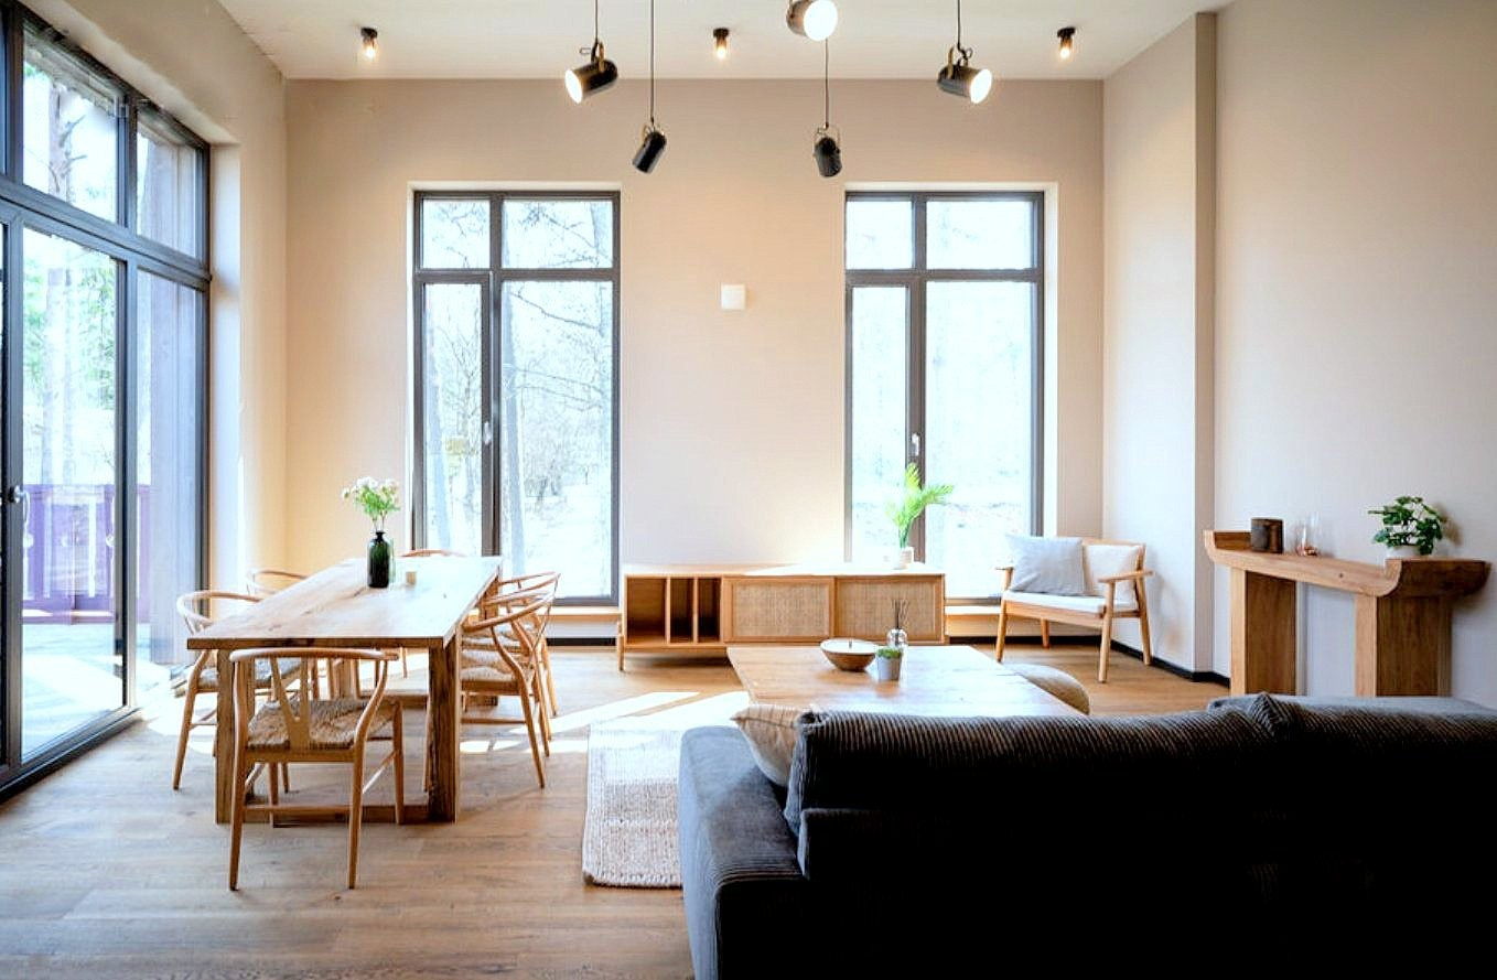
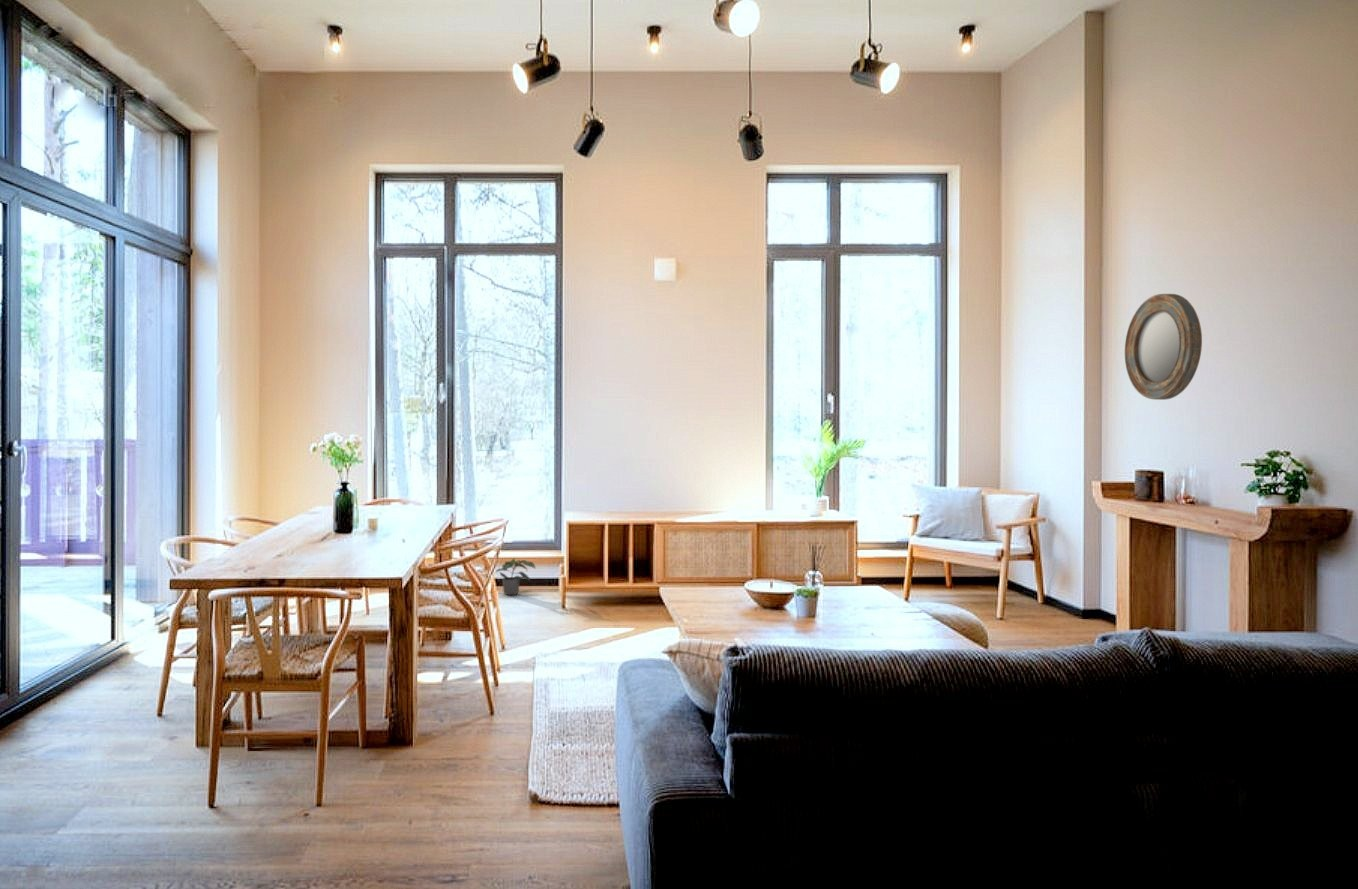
+ home mirror [1124,293,1203,401]
+ potted plant [495,558,537,596]
